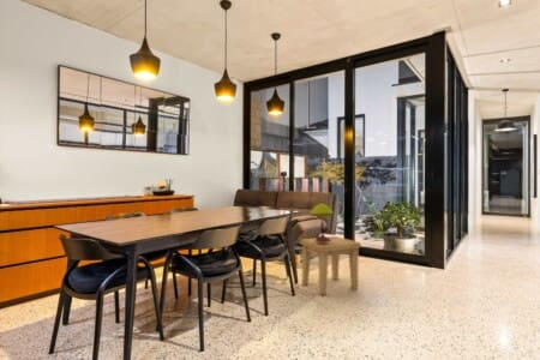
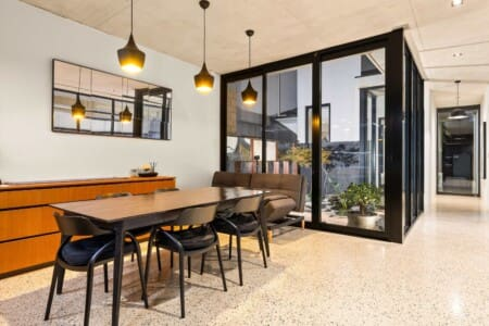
- side table [299,235,362,296]
- table lamp [310,203,335,242]
